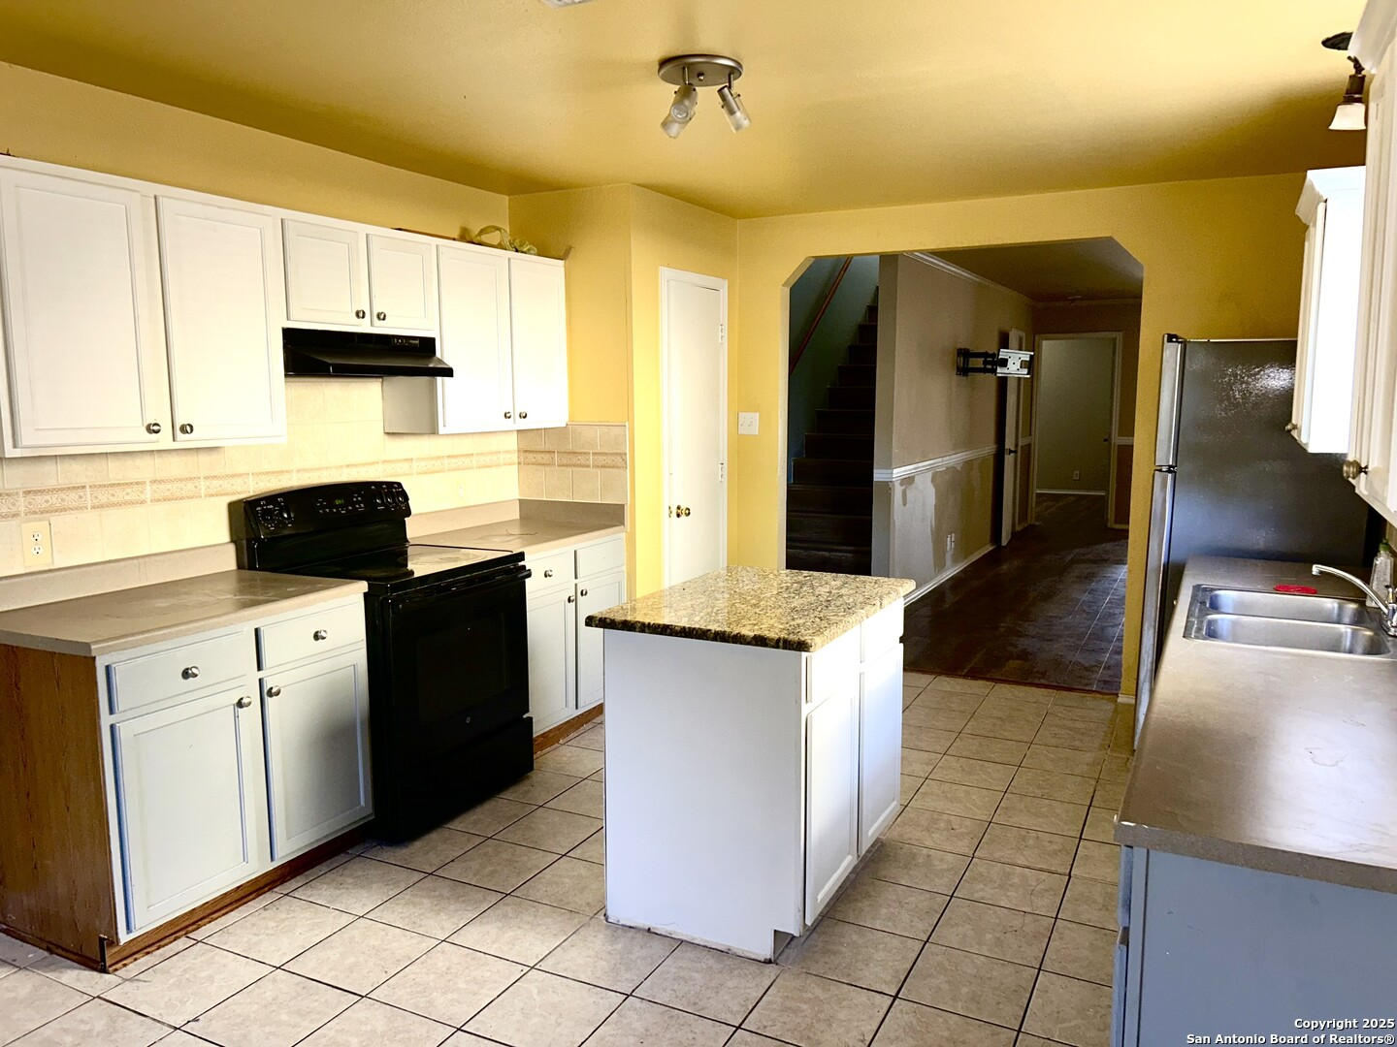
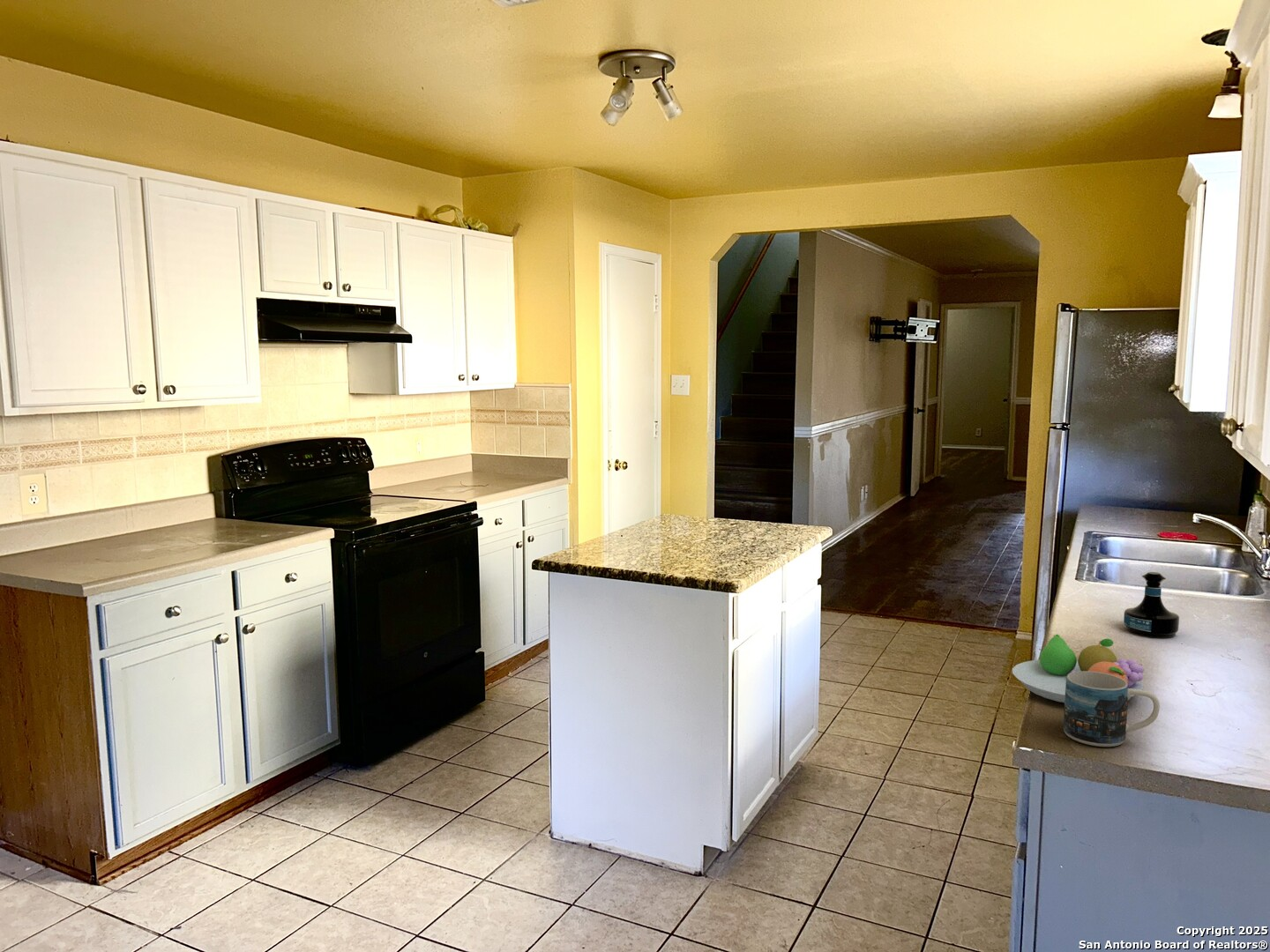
+ tequila bottle [1123,571,1180,638]
+ mug [1063,671,1161,747]
+ fruit bowl [1012,634,1145,703]
